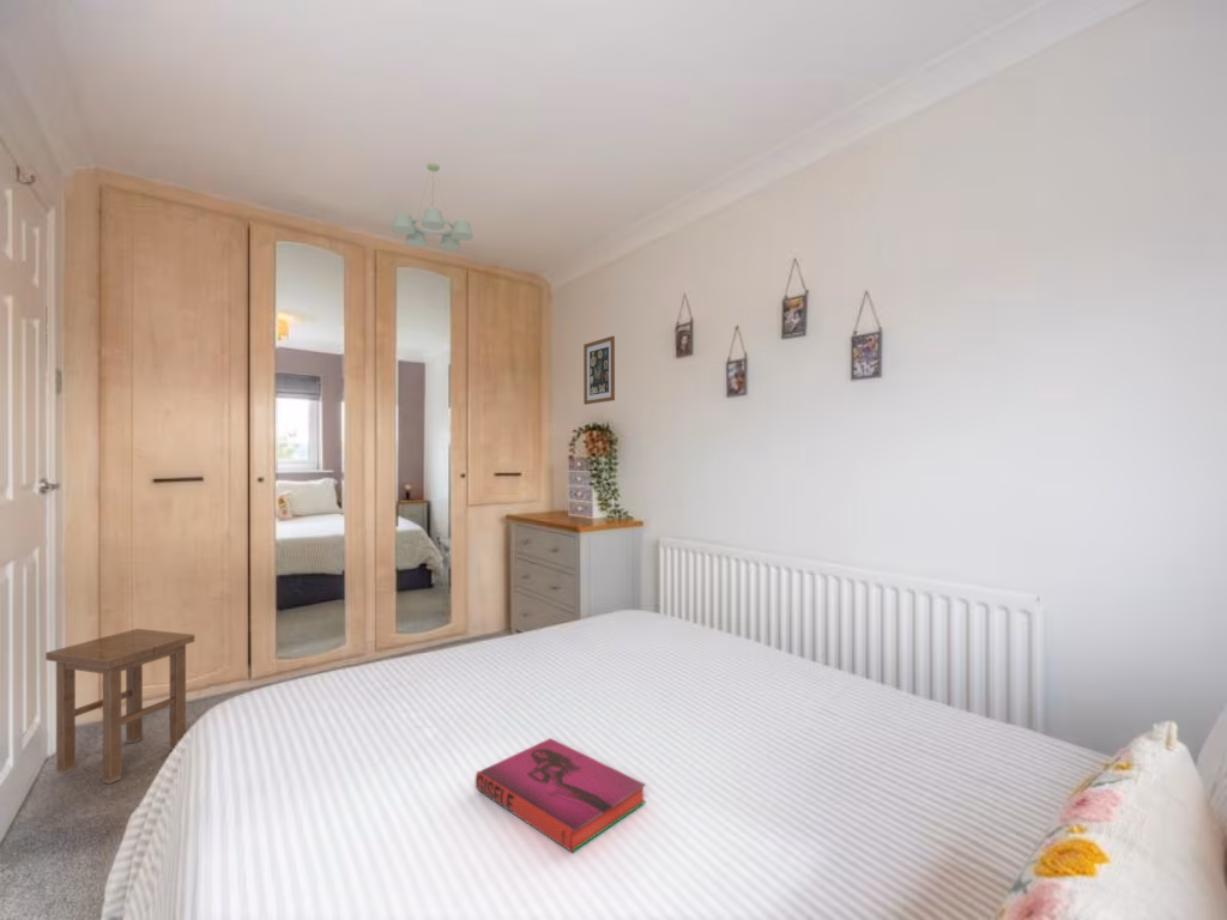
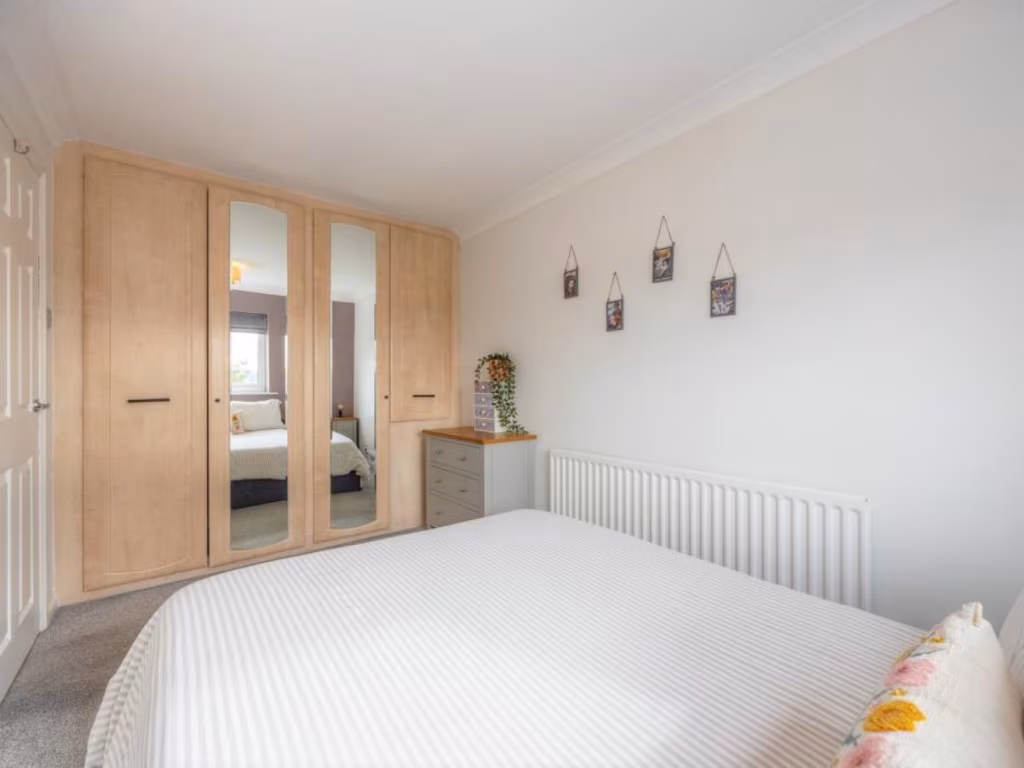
- hardback book [475,737,647,854]
- wall art [582,335,616,406]
- ceiling light fixture [391,162,475,252]
- stool [44,628,195,785]
